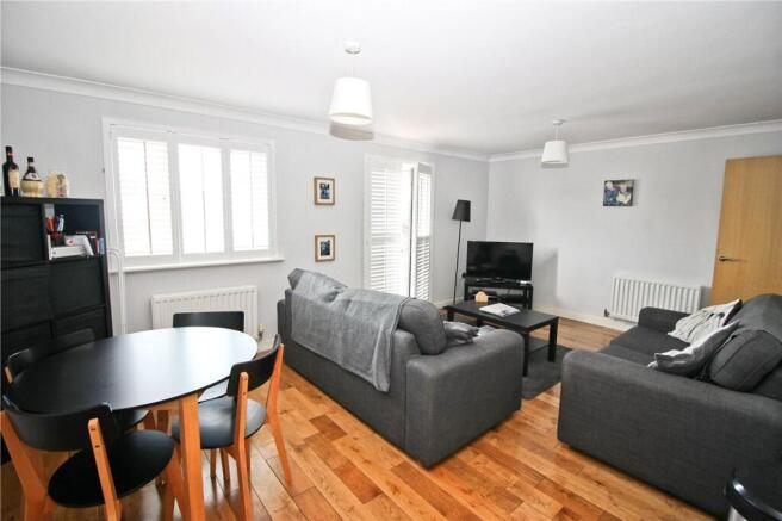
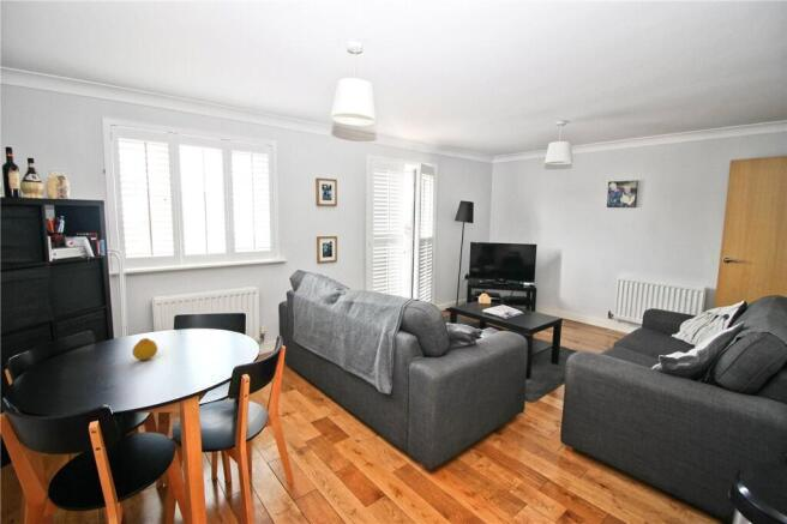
+ fruit [131,337,160,361]
